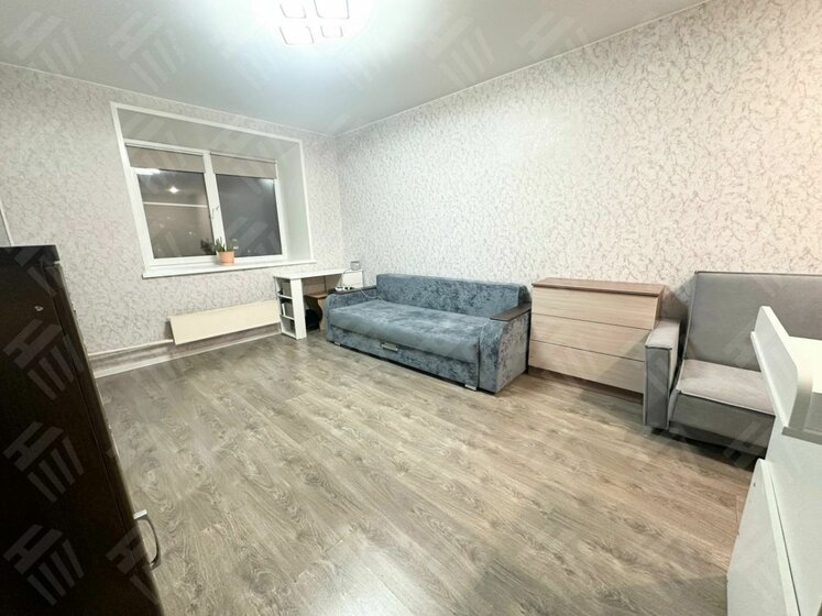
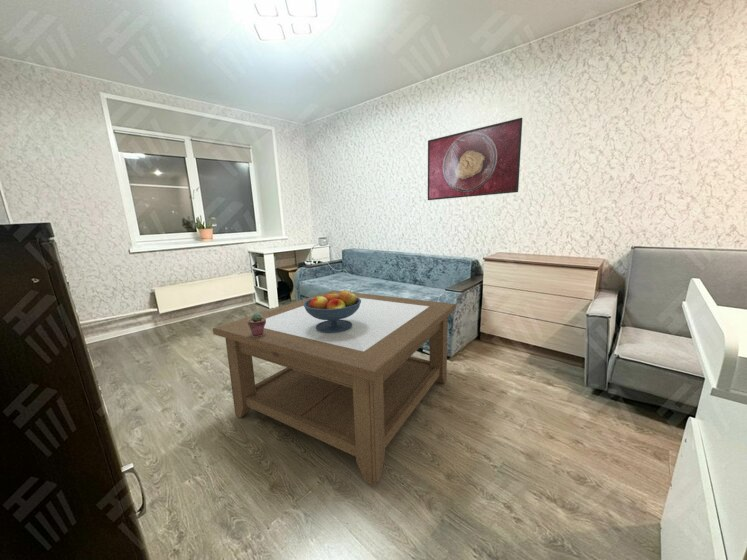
+ potted succulent [248,312,266,337]
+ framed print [427,117,523,201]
+ coffee table [212,289,457,486]
+ fruit bowl [304,289,361,333]
